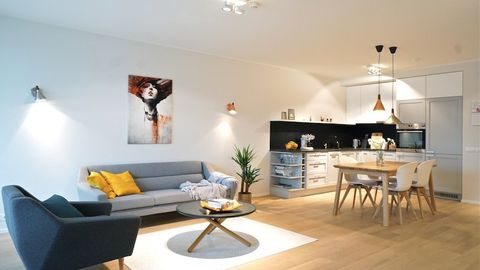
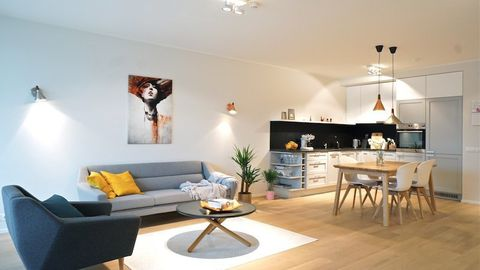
+ potted plant [261,168,283,201]
